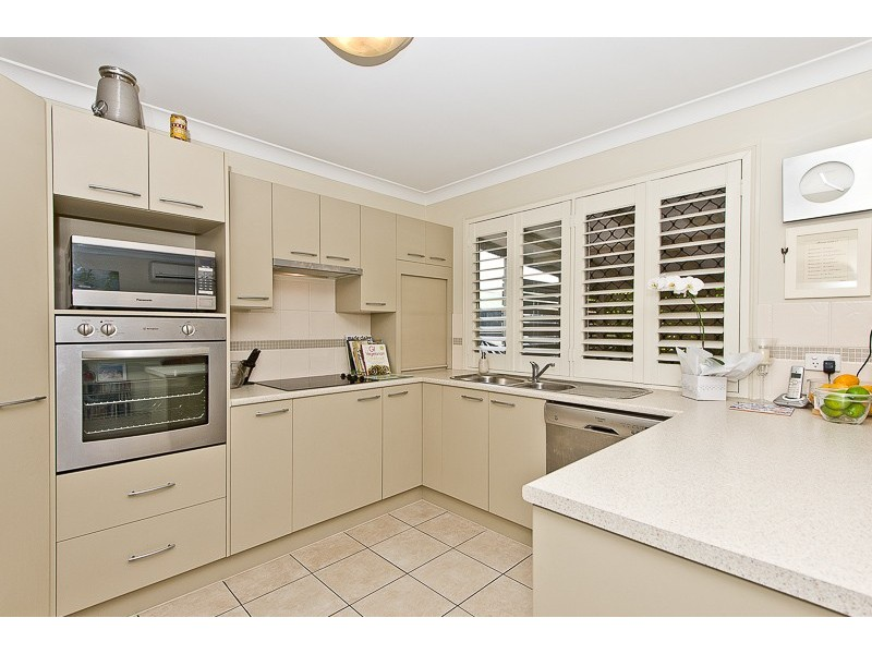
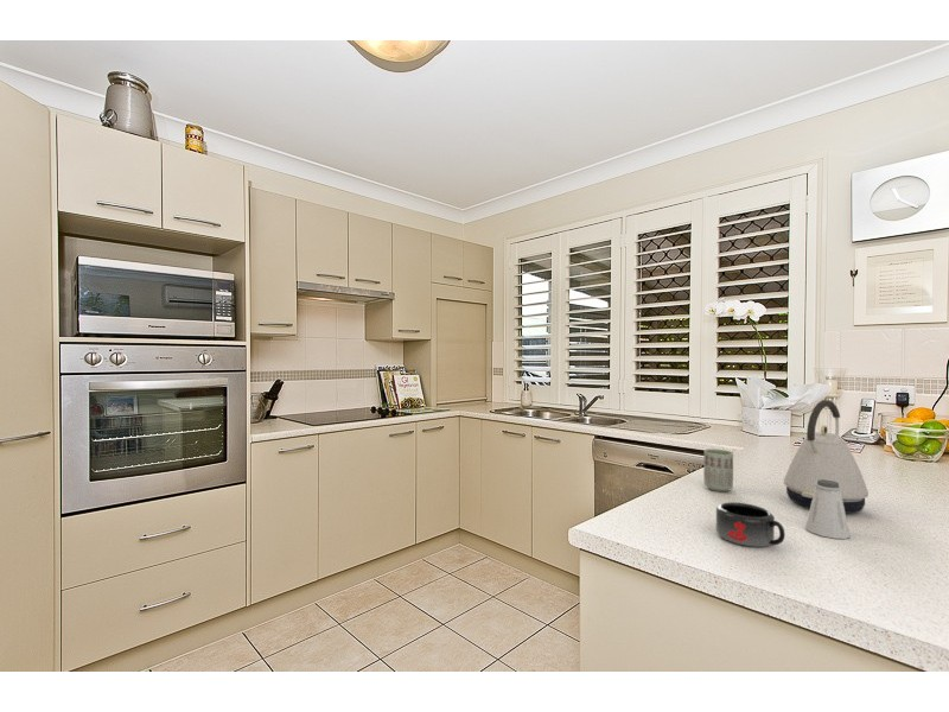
+ mug [715,501,786,548]
+ saltshaker [804,479,852,540]
+ kettle [783,399,870,515]
+ cup [702,447,734,492]
